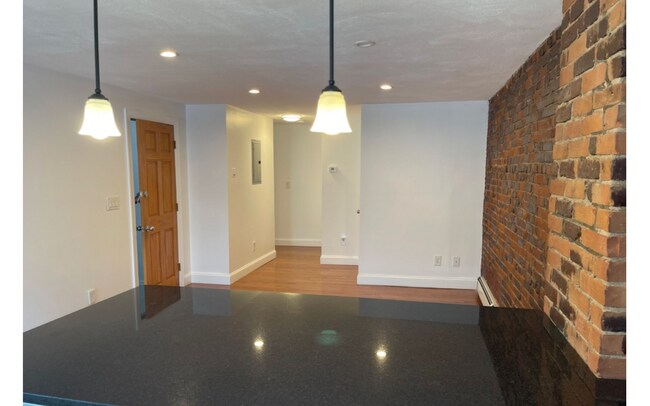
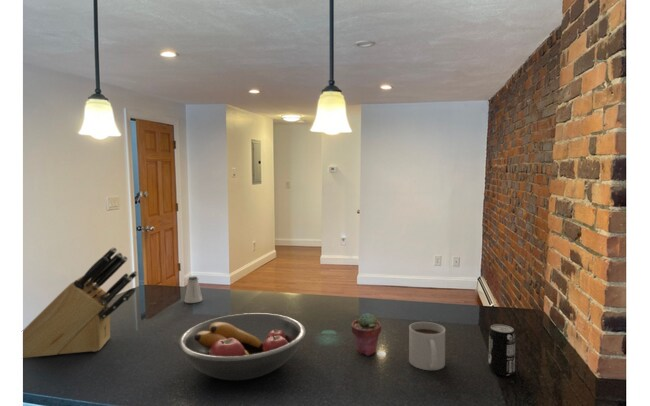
+ fruit bowl [177,312,307,381]
+ mug [408,321,446,371]
+ saltshaker [183,275,203,304]
+ potted succulent [351,312,382,357]
+ knife block [22,246,139,359]
+ beverage can [488,323,516,377]
